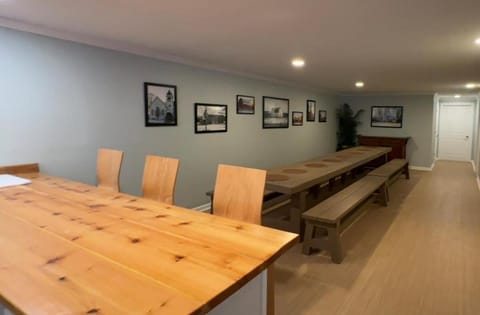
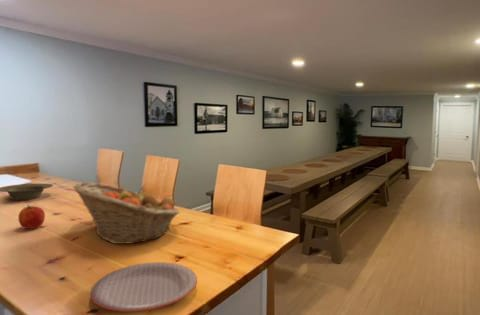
+ bowl [0,183,54,201]
+ plate [90,261,198,313]
+ apple [17,204,46,230]
+ fruit basket [72,181,181,245]
